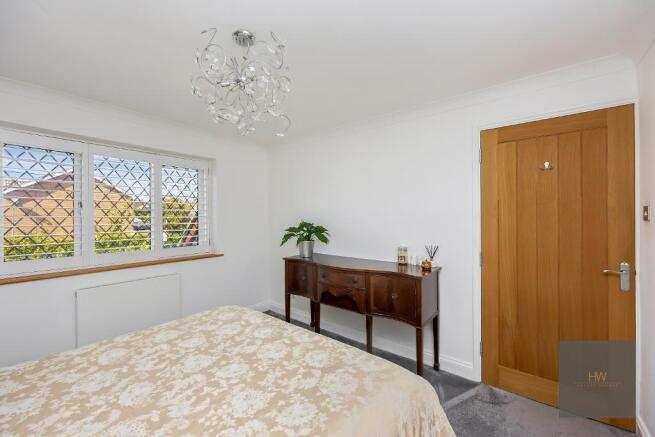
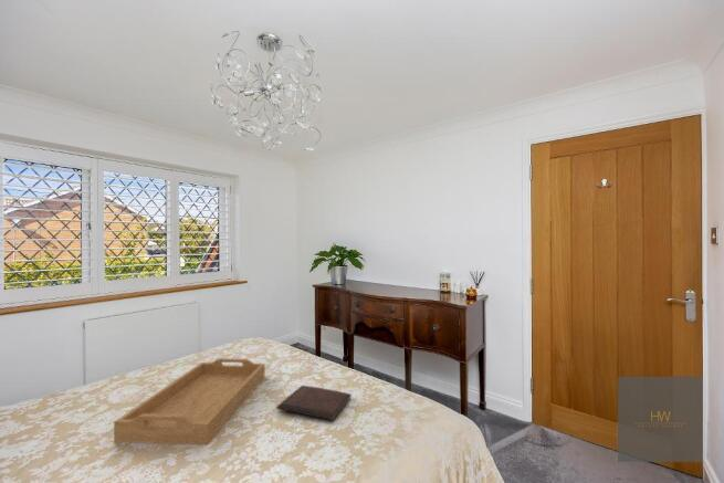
+ book [275,385,353,421]
+ serving tray [113,357,265,447]
